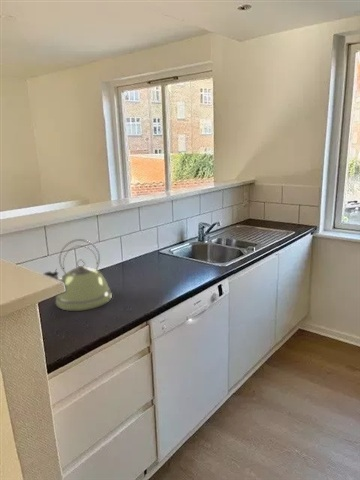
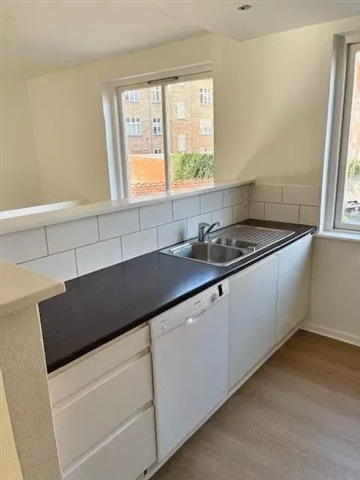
- kettle [43,238,113,312]
